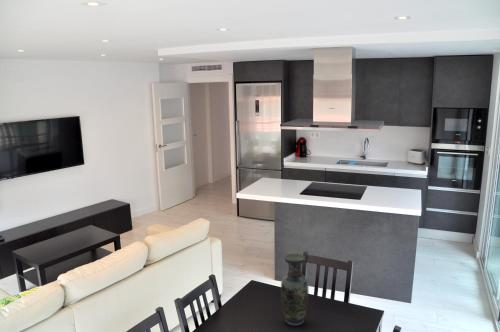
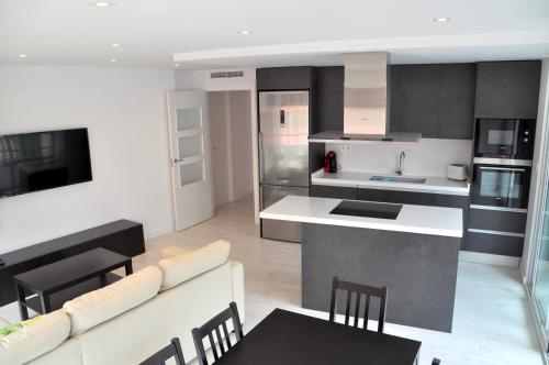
- vase [280,252,310,327]
